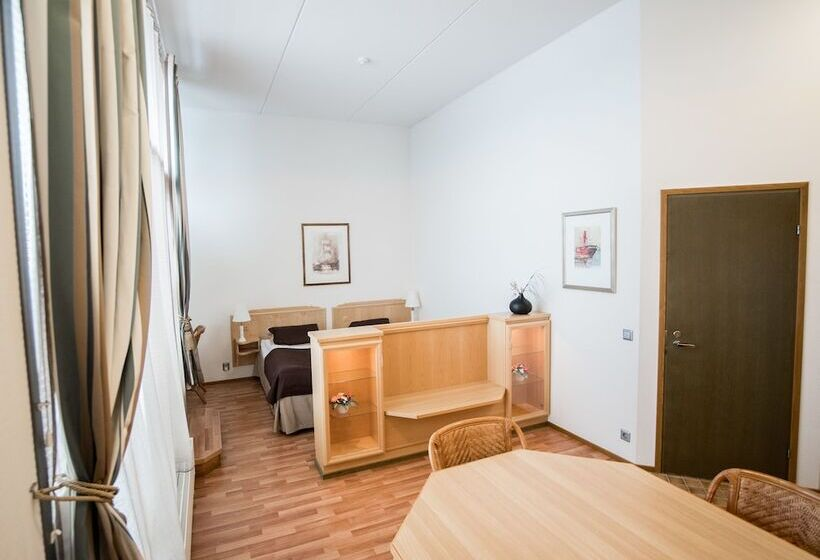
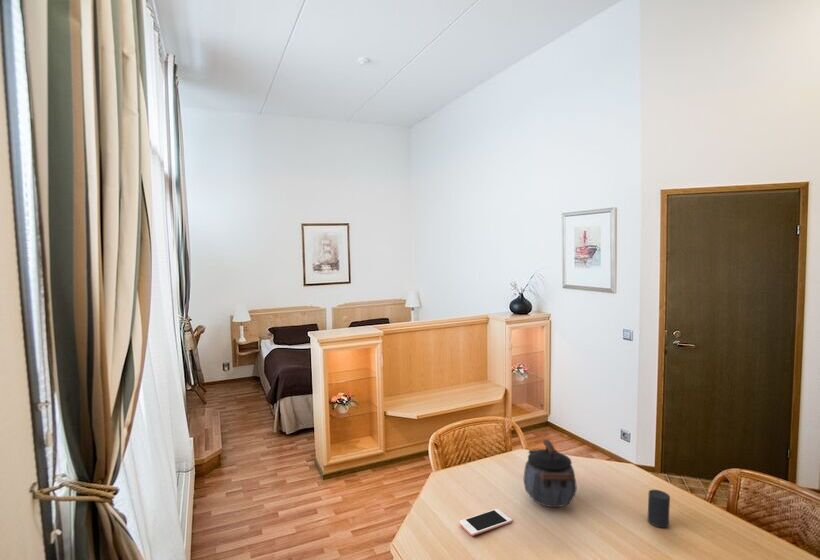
+ cup [647,489,671,528]
+ kettle [523,439,578,508]
+ cell phone [458,508,513,537]
